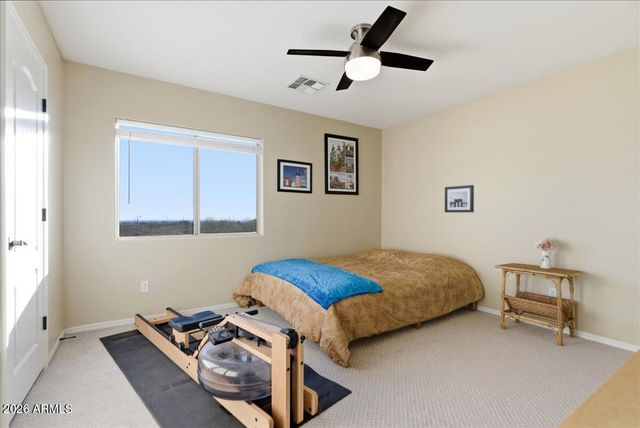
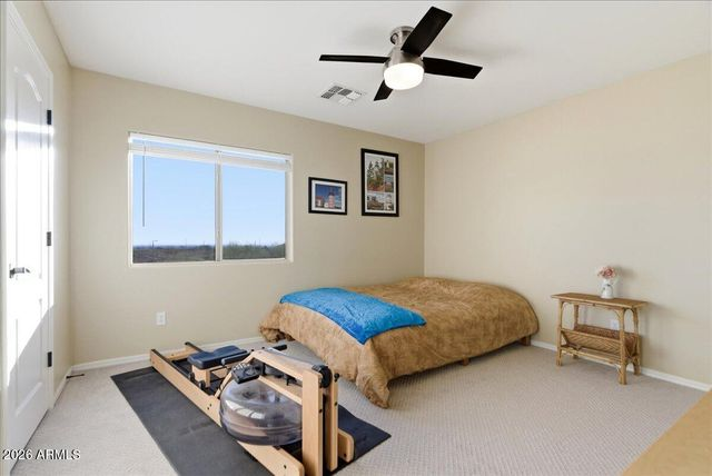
- wall art [444,184,475,213]
